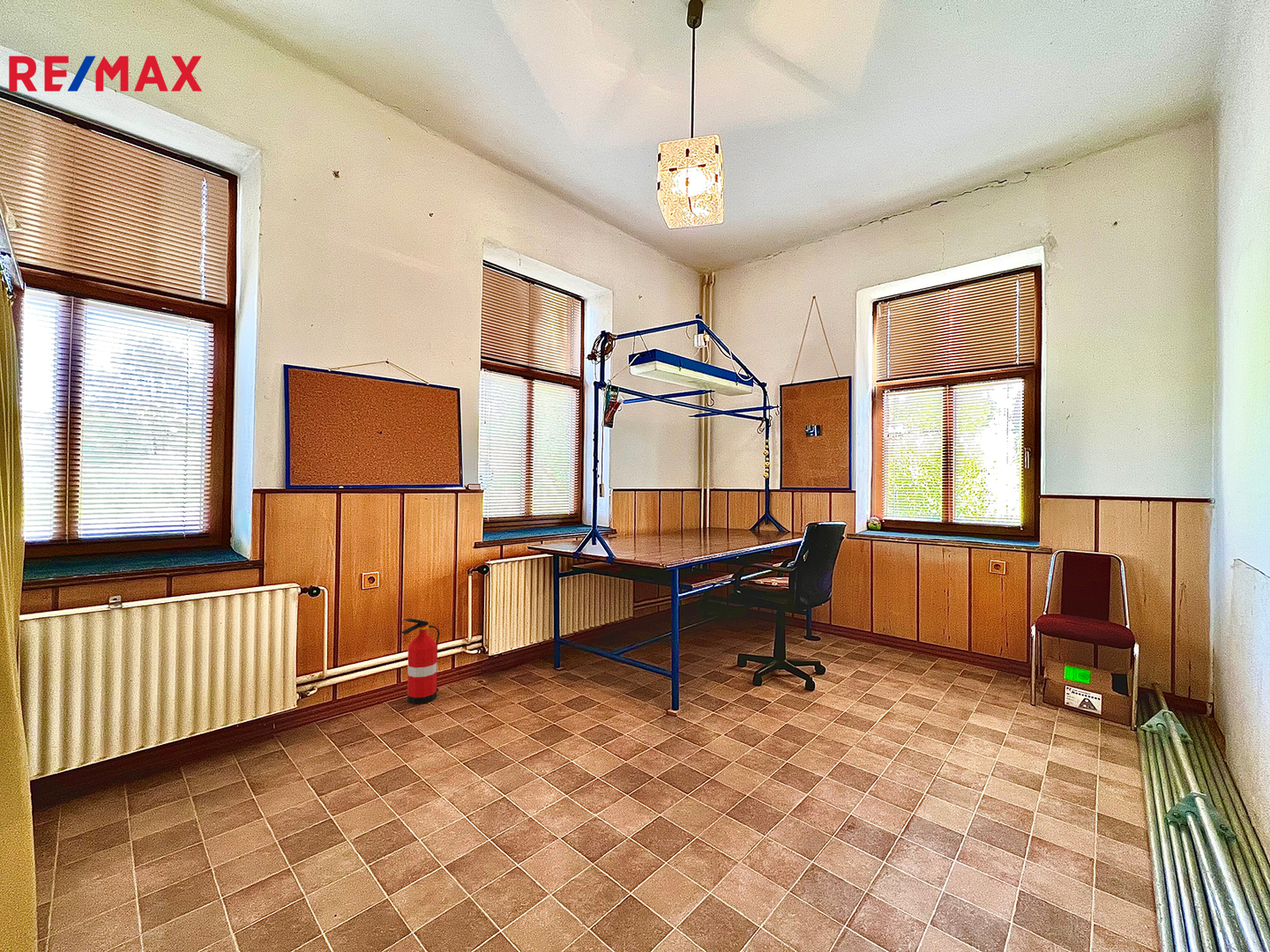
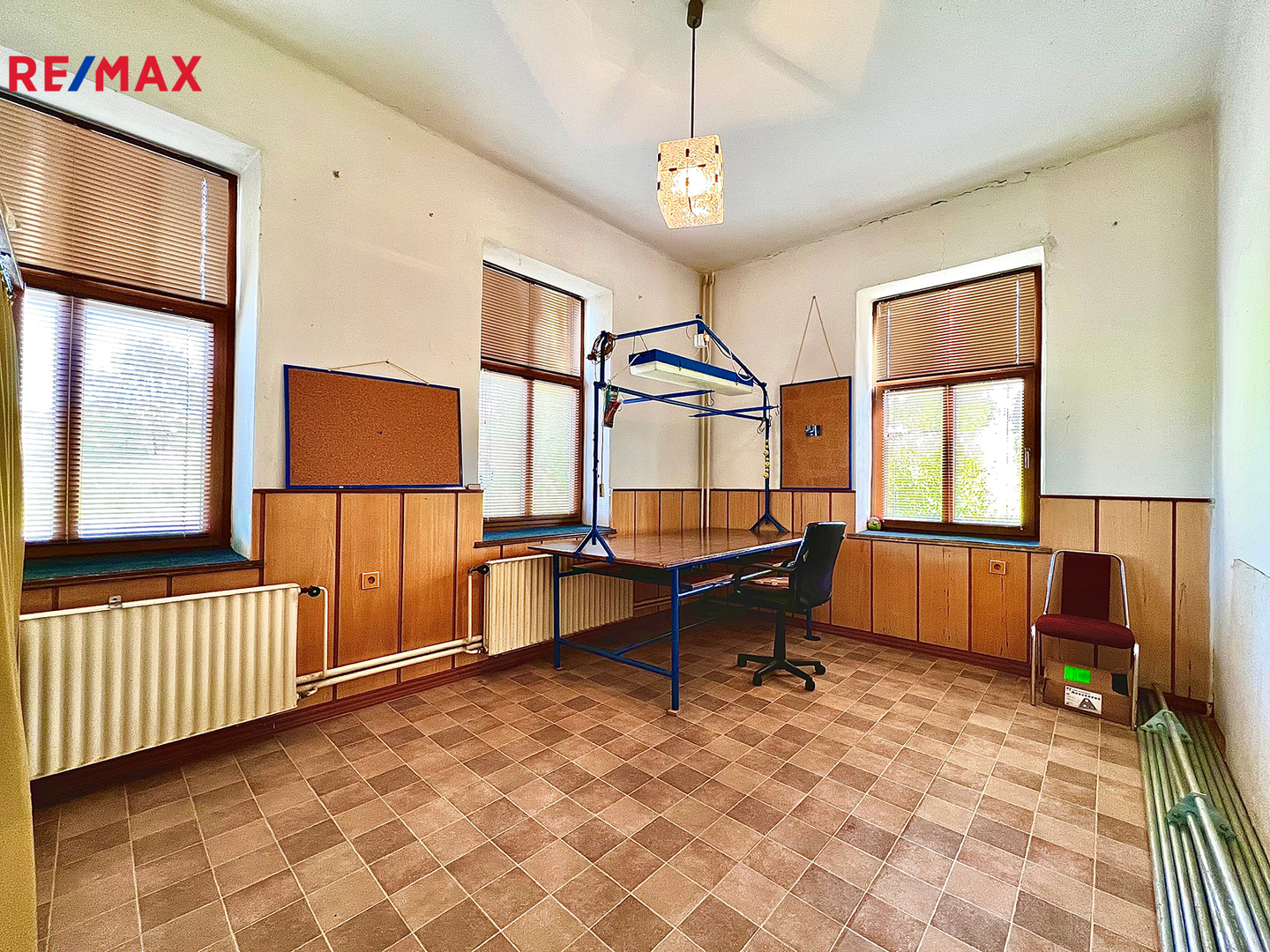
- fire extinguisher [400,617,440,705]
